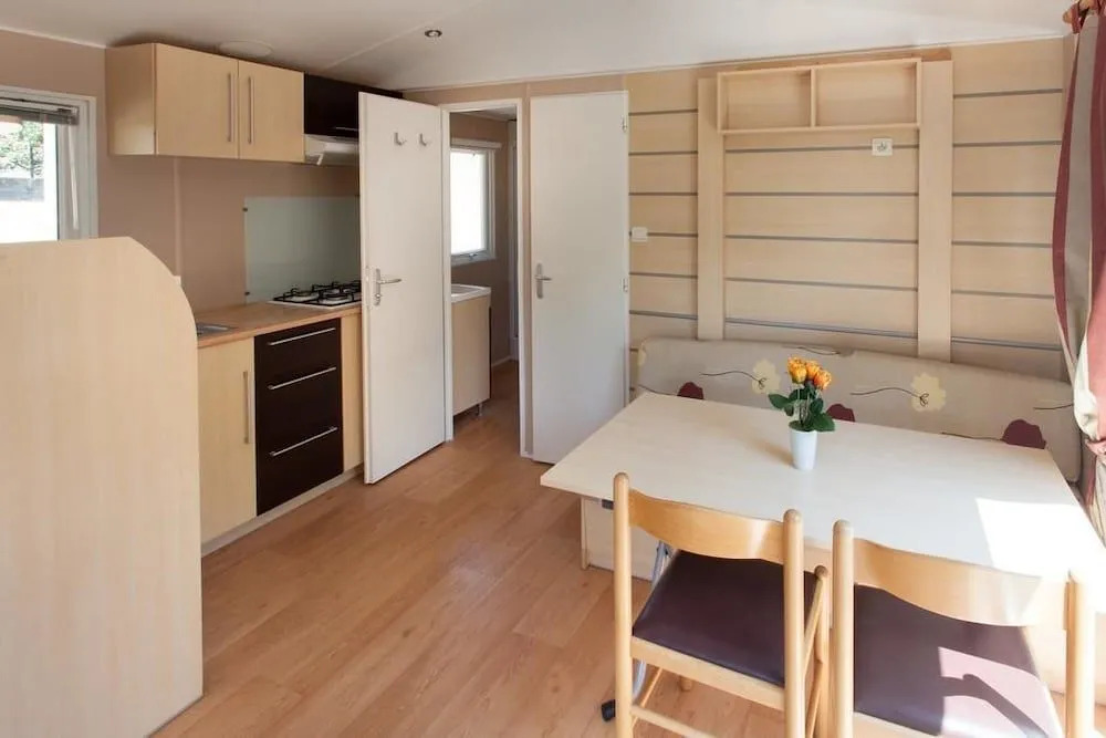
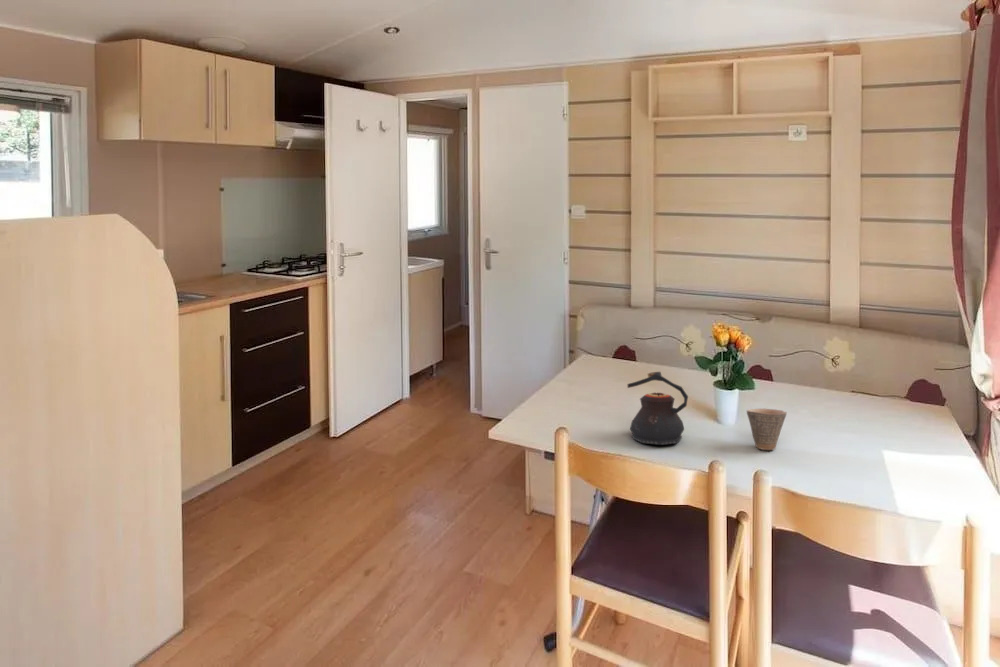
+ teapot [627,371,689,446]
+ cup [746,408,788,451]
